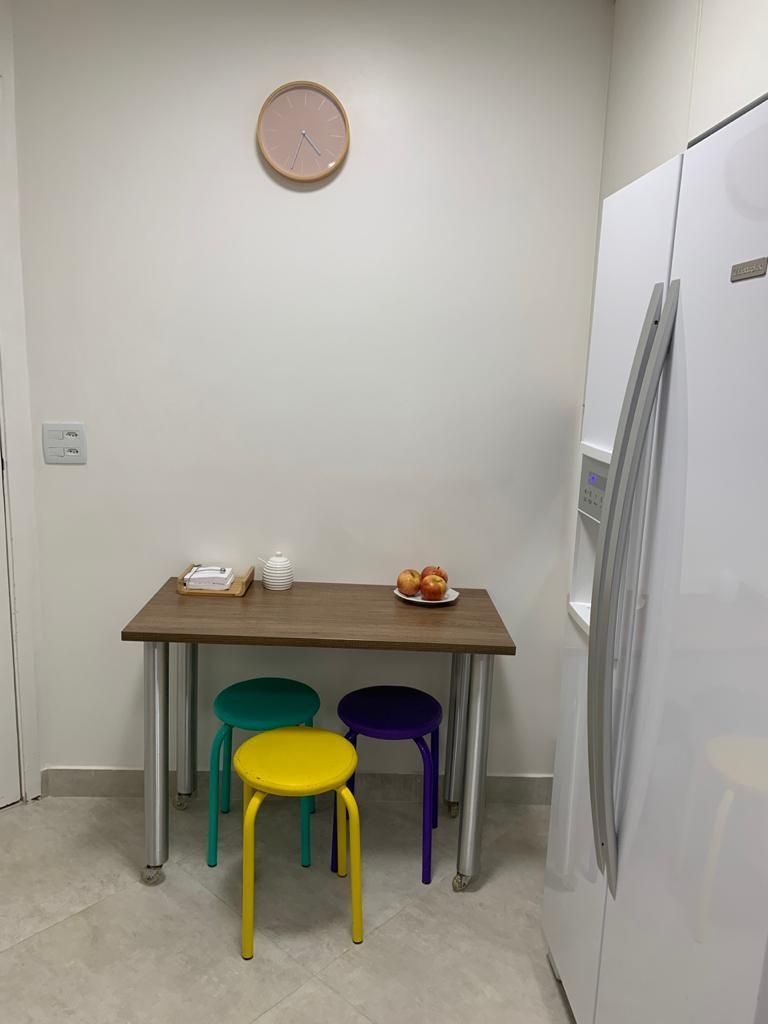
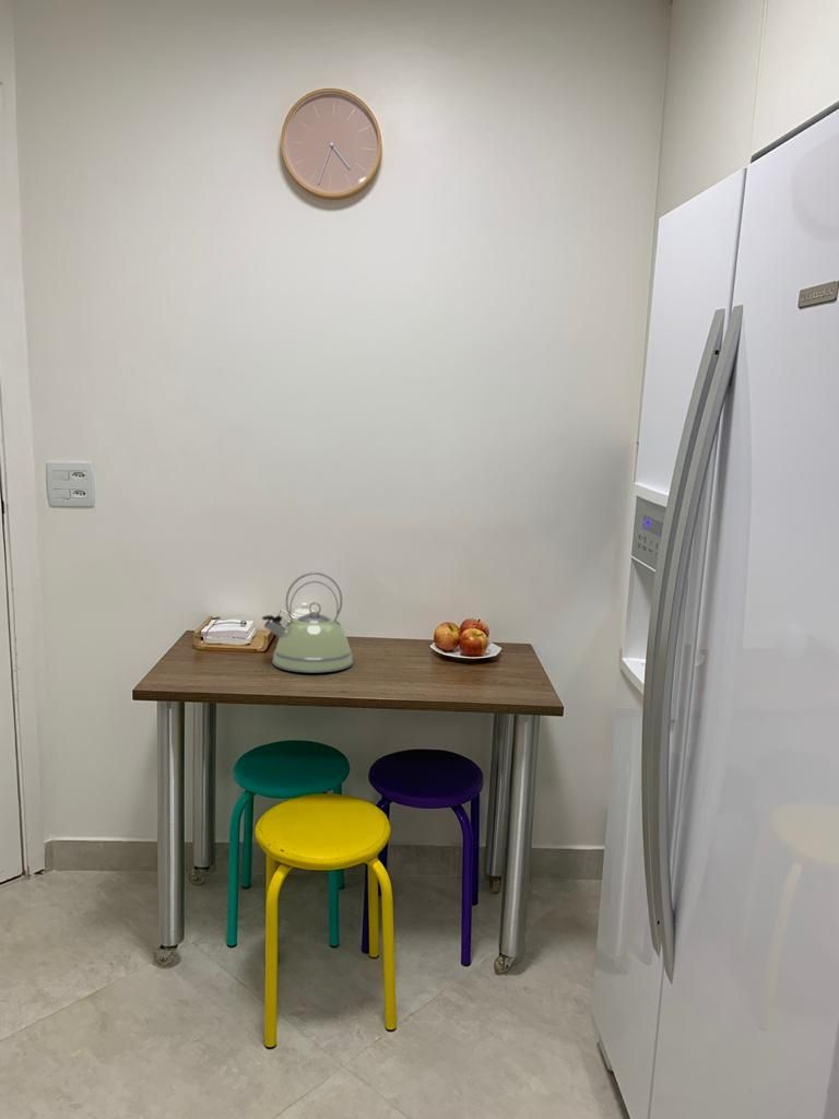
+ kettle [261,572,354,673]
